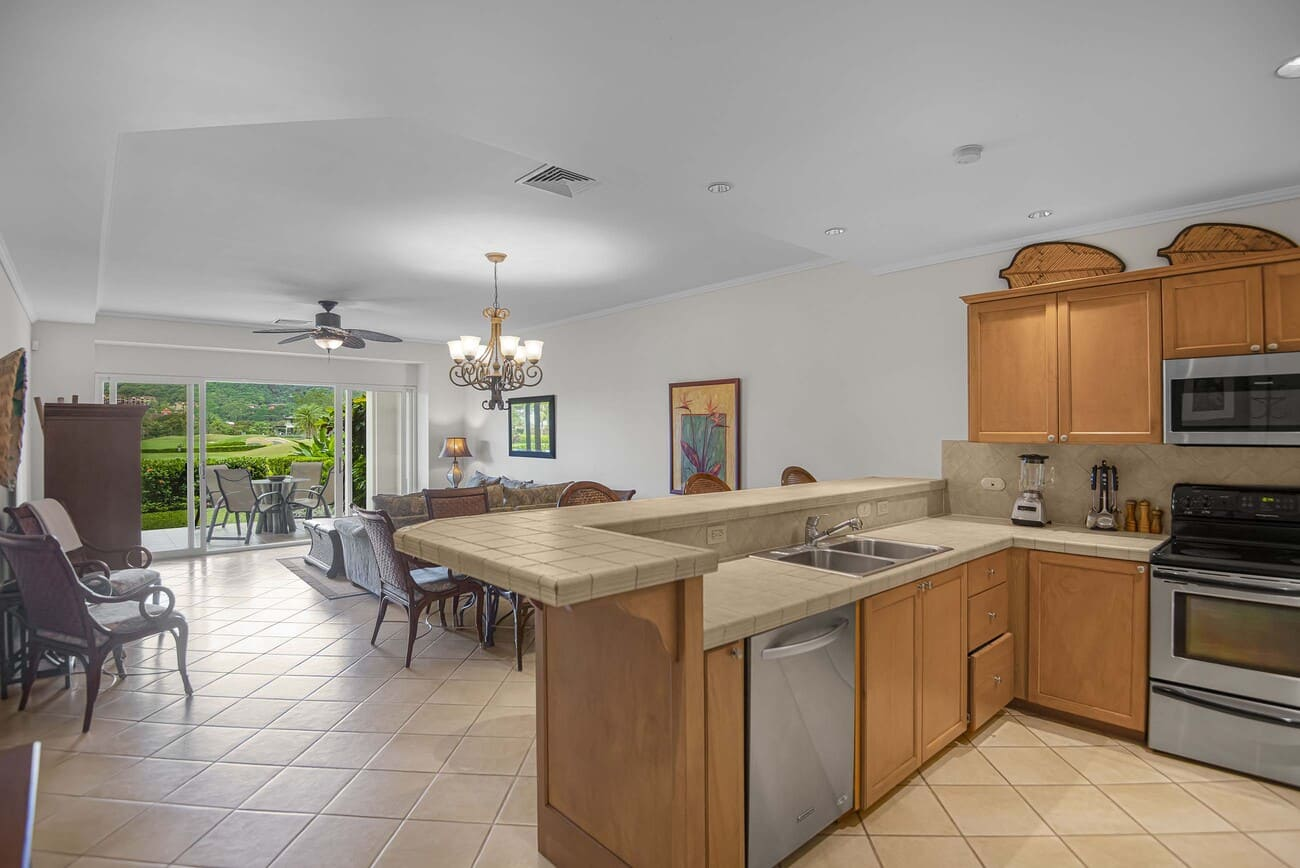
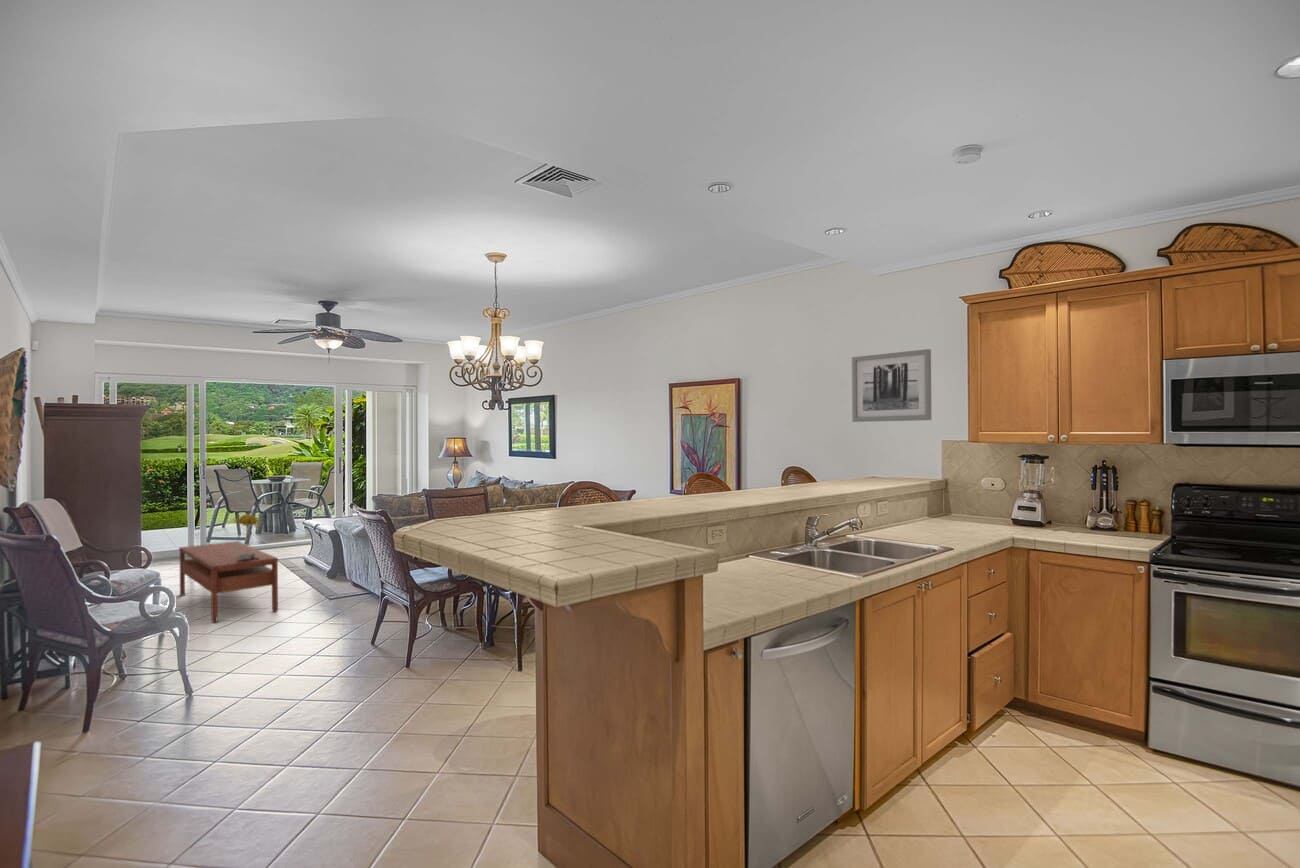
+ potted flower [232,513,263,559]
+ wall art [851,348,932,423]
+ coffee table [178,540,279,623]
